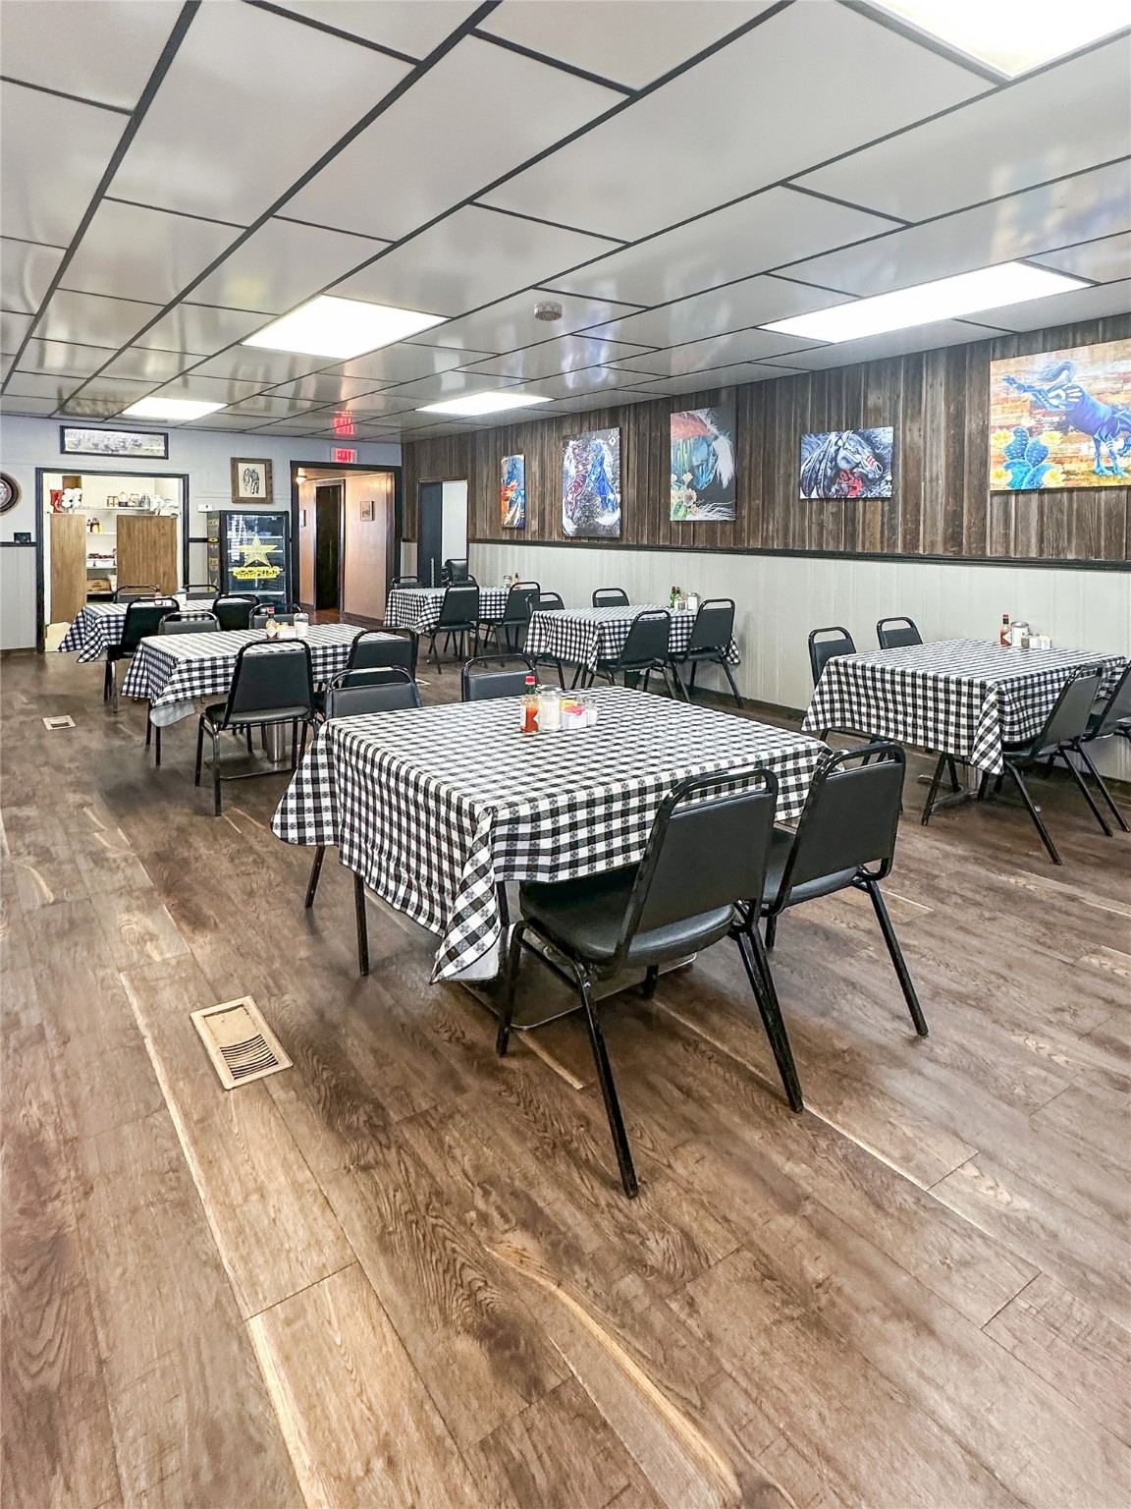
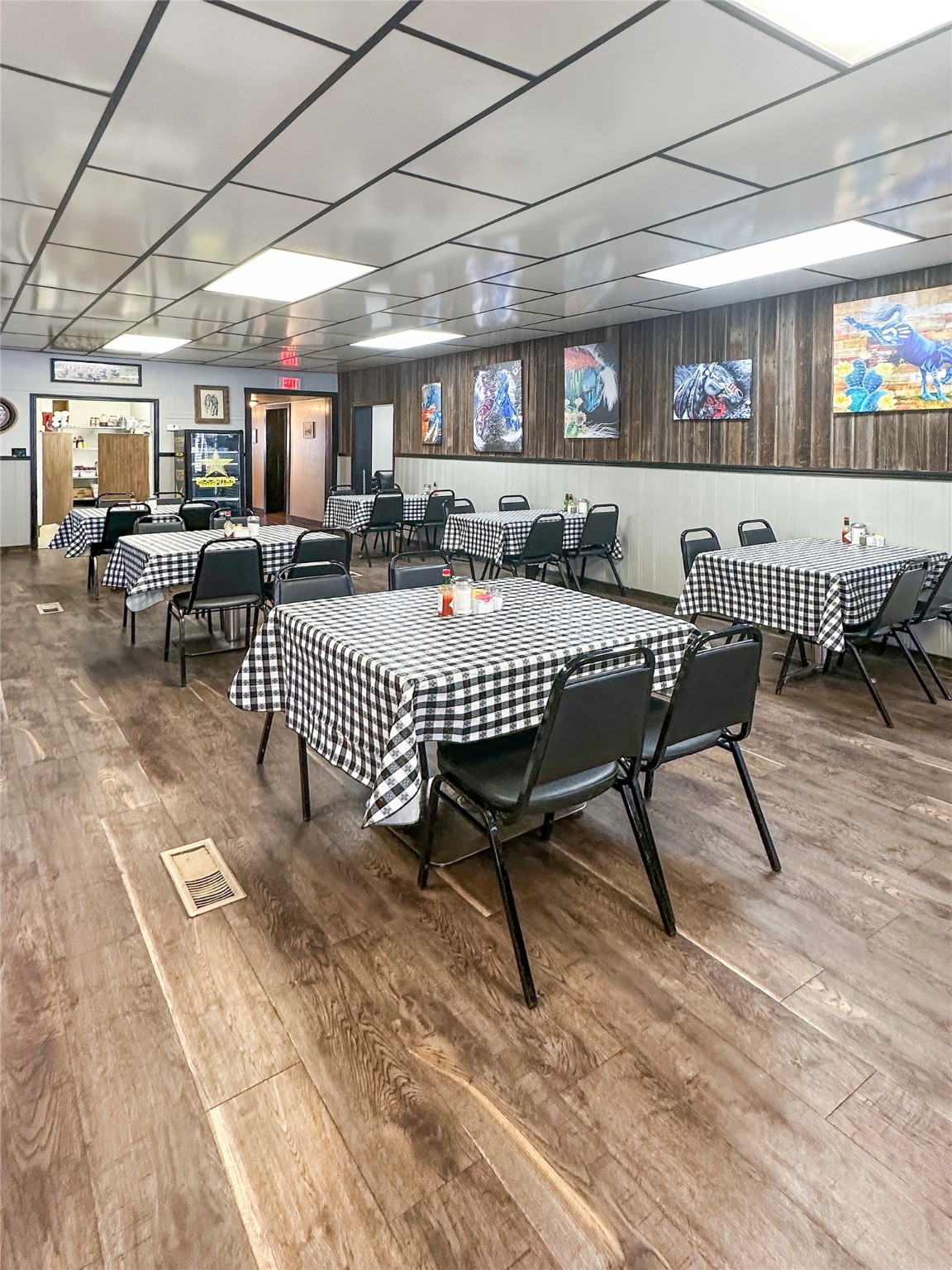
- smoke detector [535,299,563,322]
